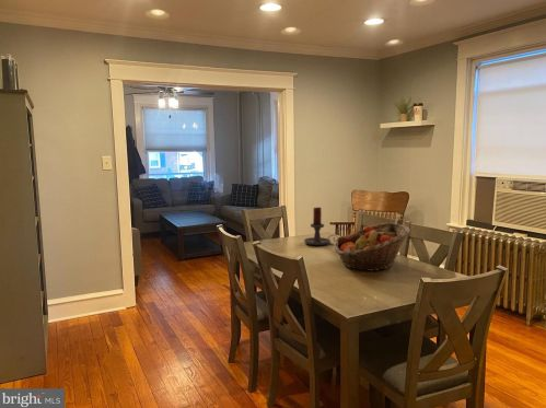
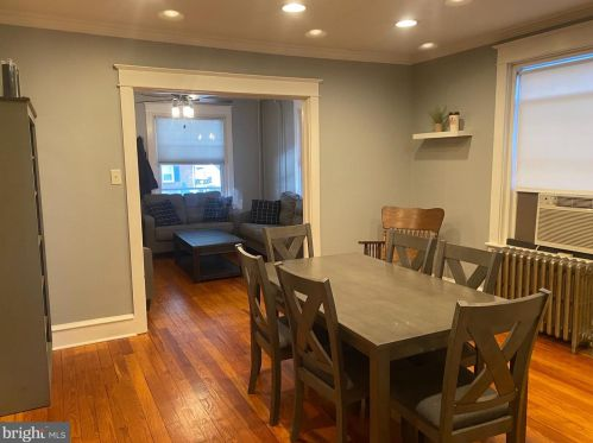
- candle holder [303,207,339,246]
- fruit basket [334,222,410,272]
